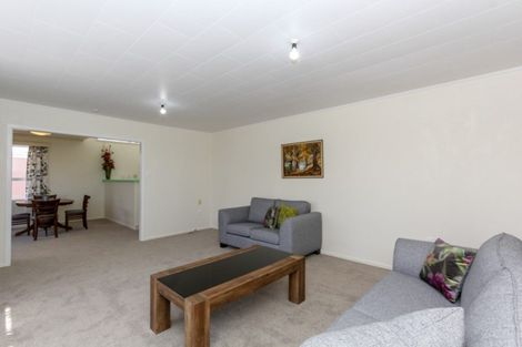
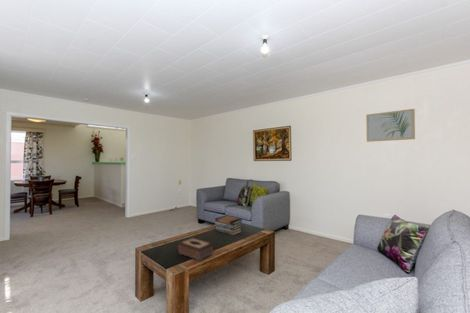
+ wall art [365,108,416,143]
+ tissue box [177,236,214,262]
+ book stack [214,215,244,236]
